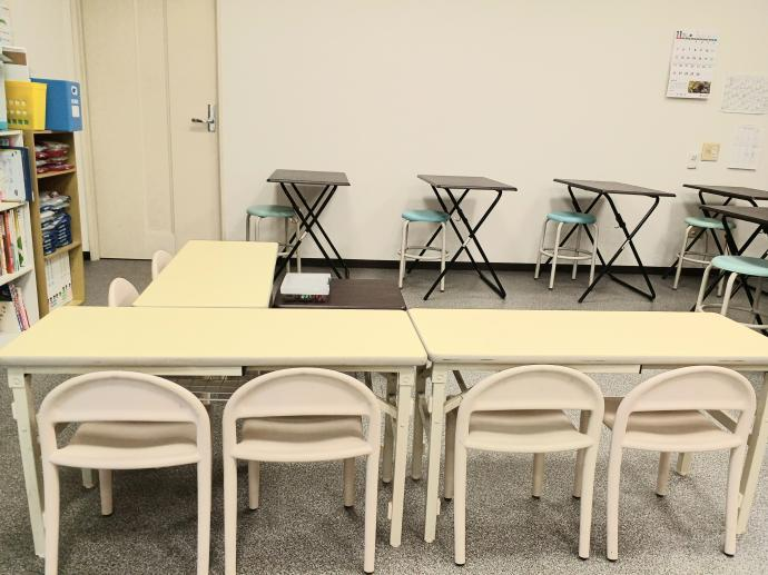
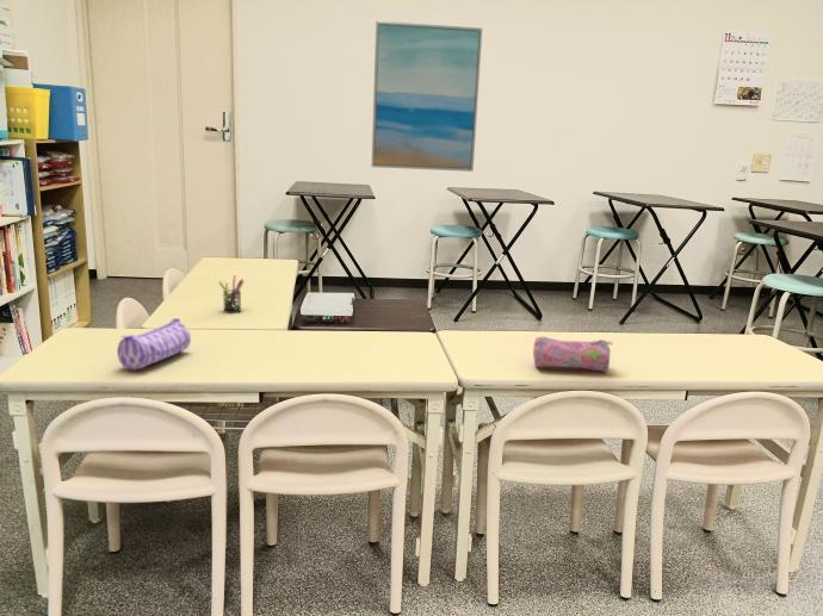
+ pencil case [532,336,614,373]
+ pencil case [116,317,192,372]
+ wall art [370,20,483,173]
+ pen holder [218,274,245,315]
